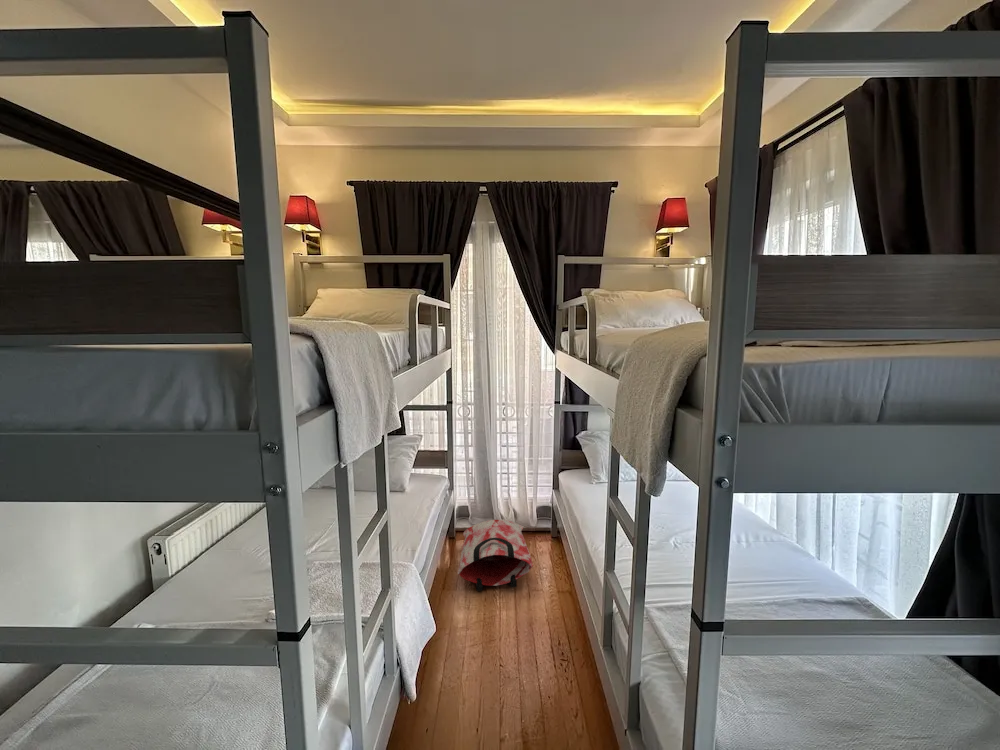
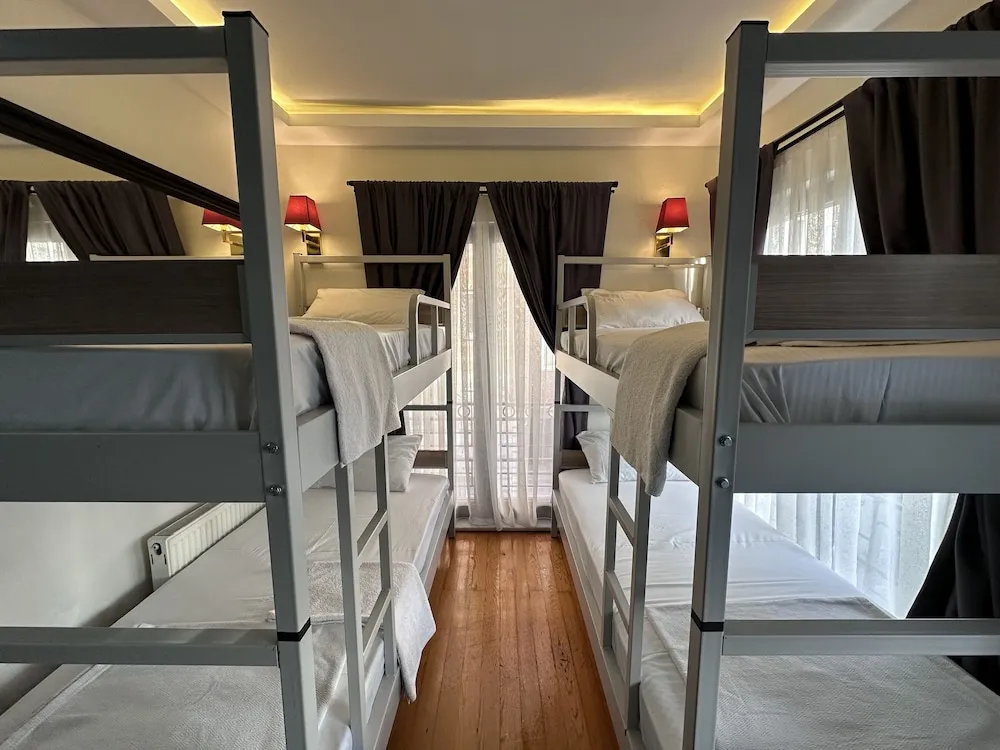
- bag [457,519,534,592]
